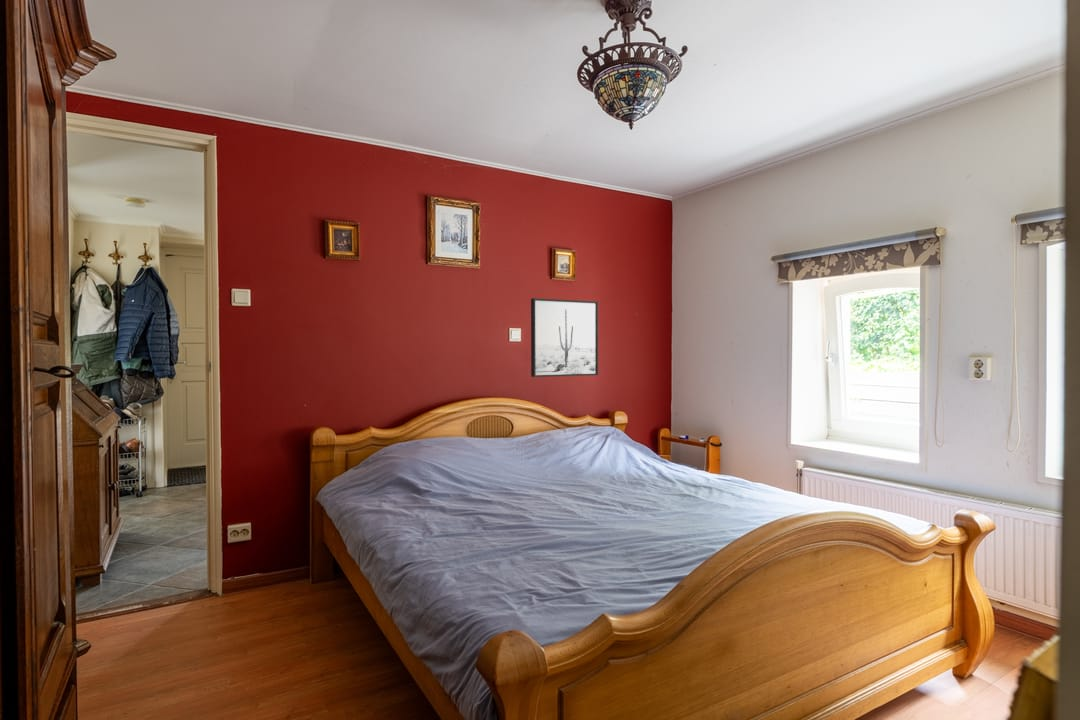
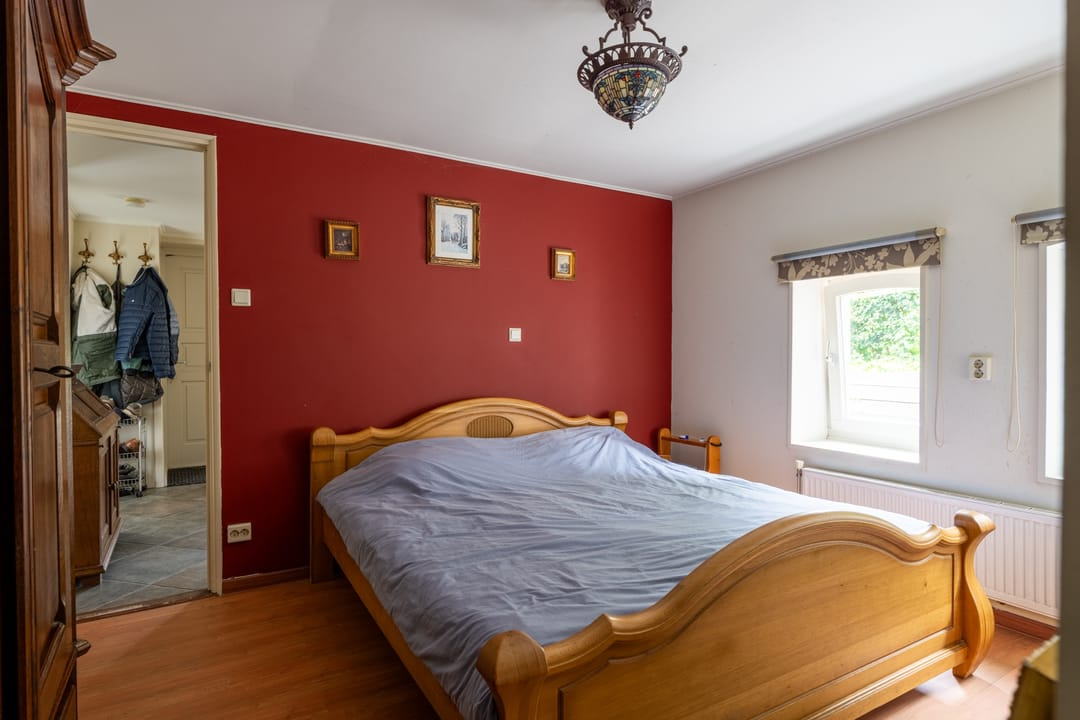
- wall art [530,297,599,378]
